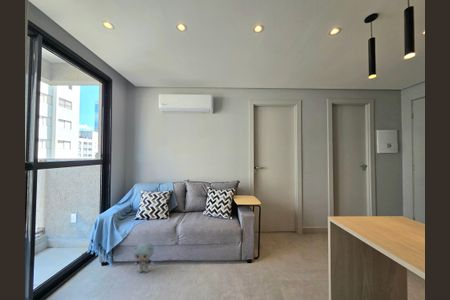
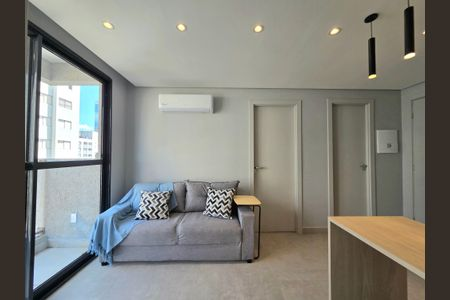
- plush toy [133,241,155,273]
